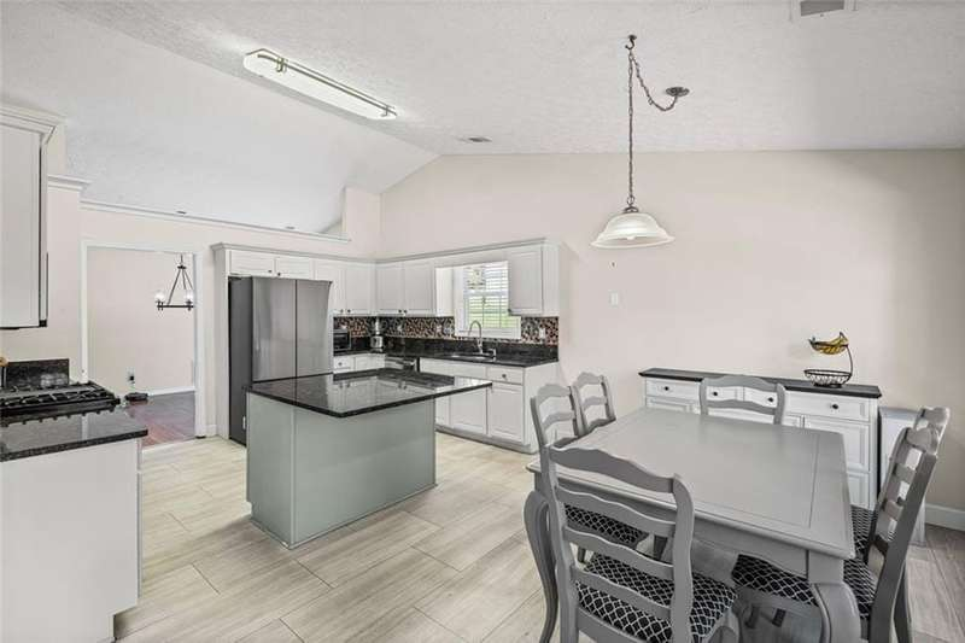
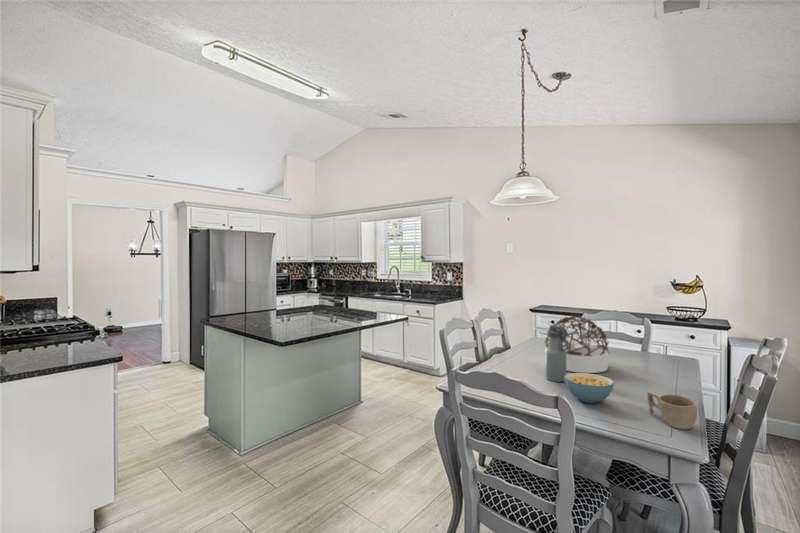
+ cup [646,389,698,430]
+ water bottle [545,324,569,383]
+ cereal bowl [564,372,615,404]
+ architectural model [544,314,610,374]
